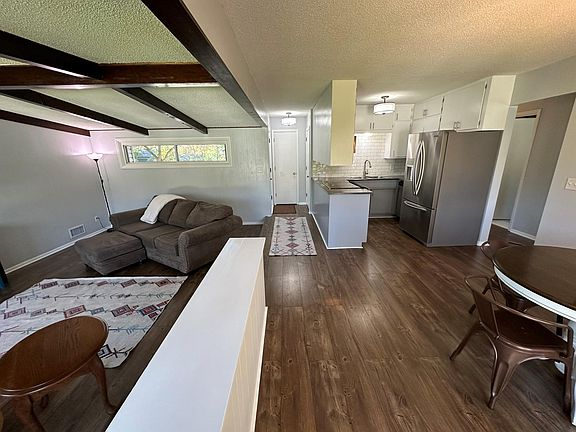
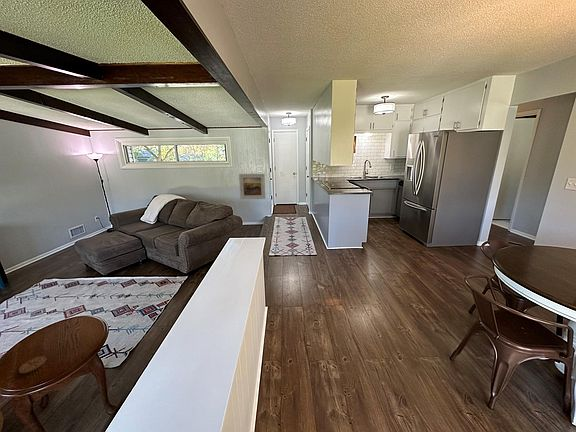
+ coaster [18,355,47,374]
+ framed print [238,173,266,200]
